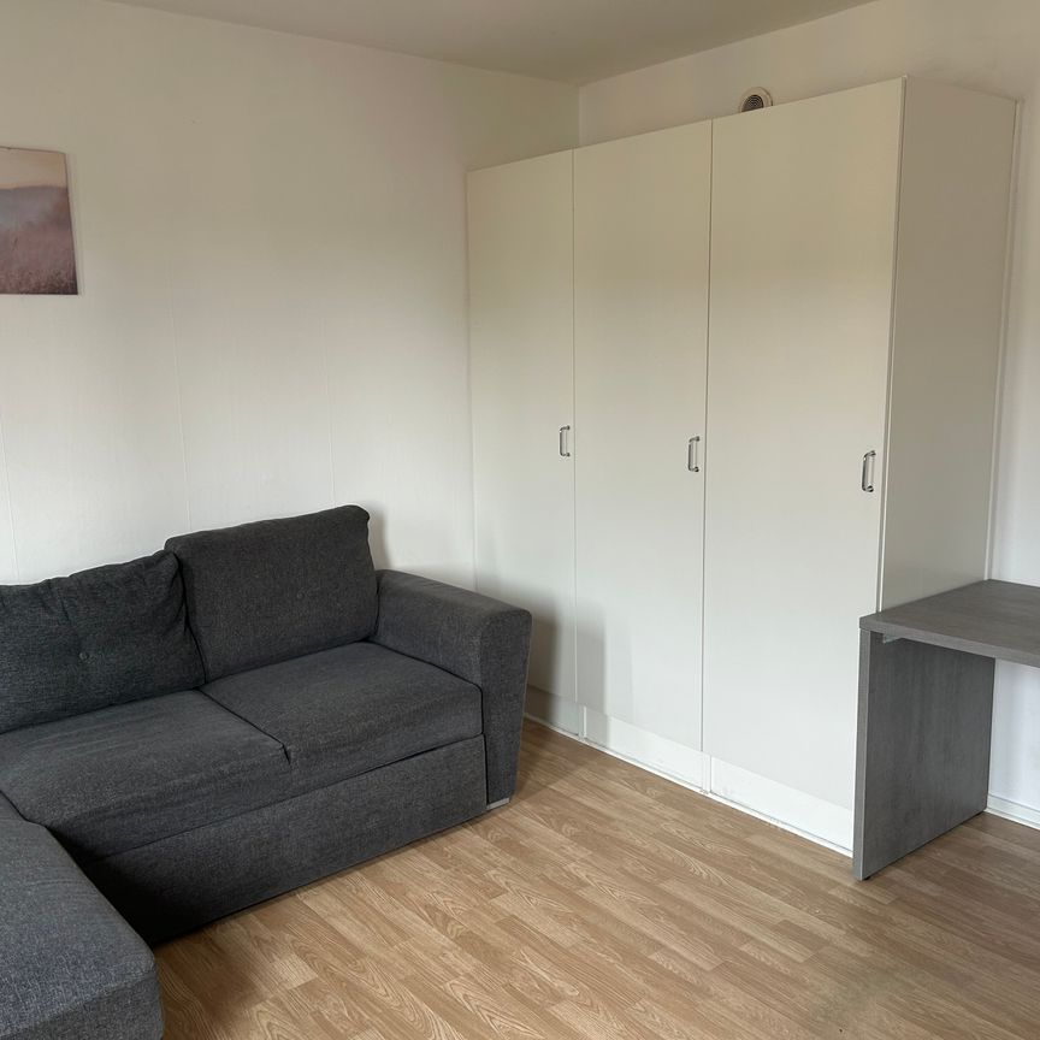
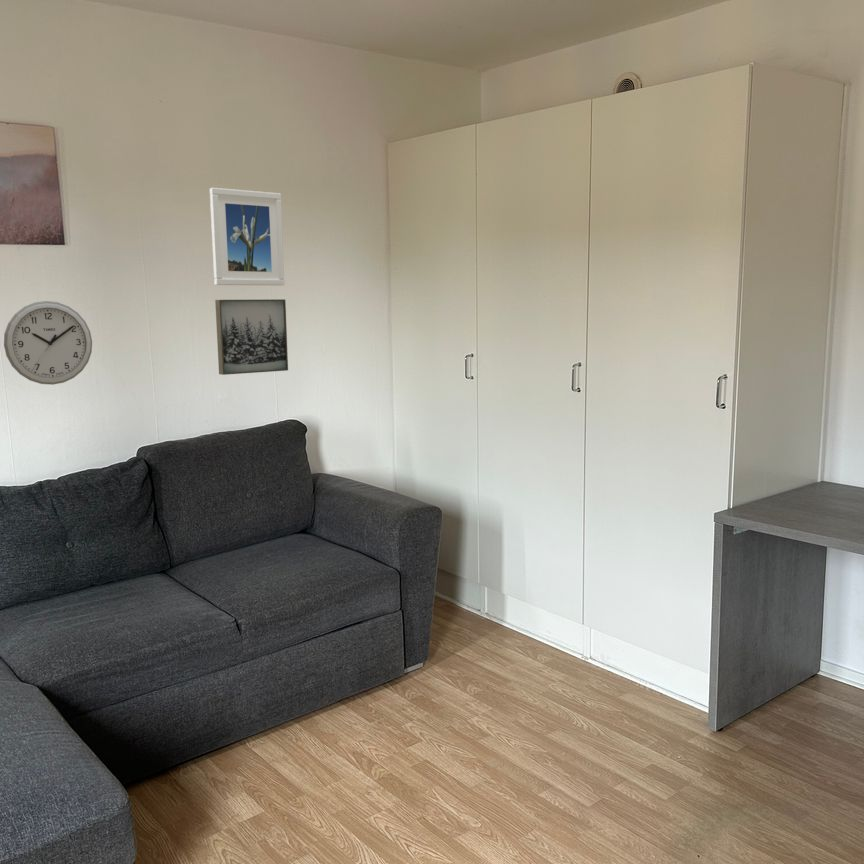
+ wall art [214,298,289,376]
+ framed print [209,187,285,287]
+ wall clock [3,300,93,386]
